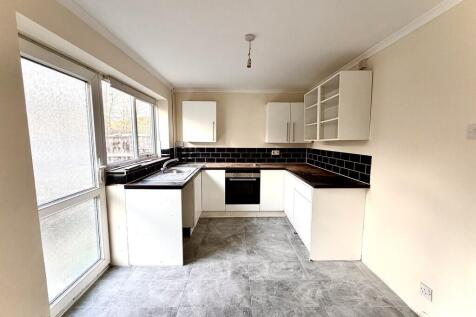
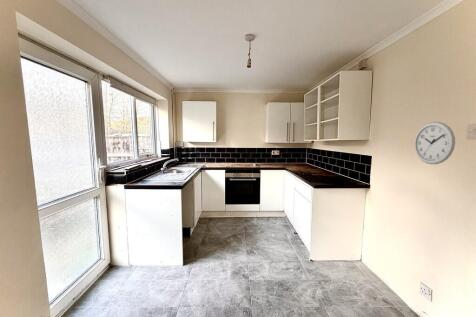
+ wall clock [413,121,456,165]
